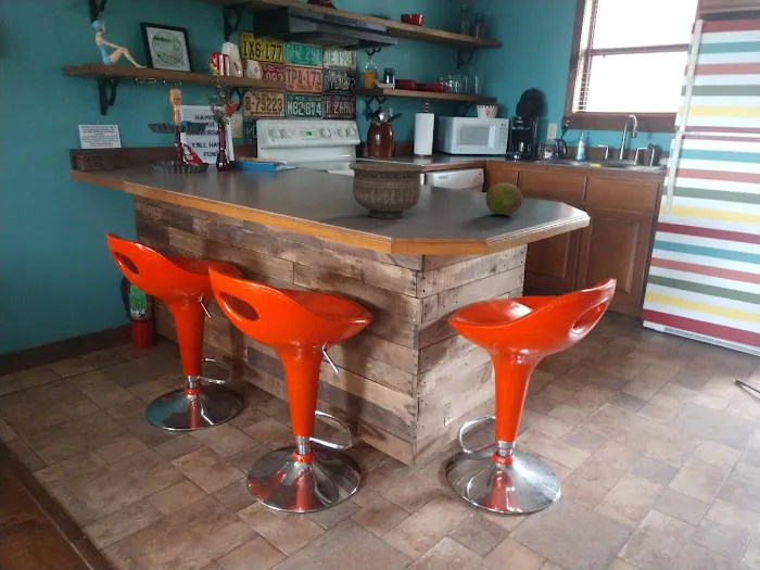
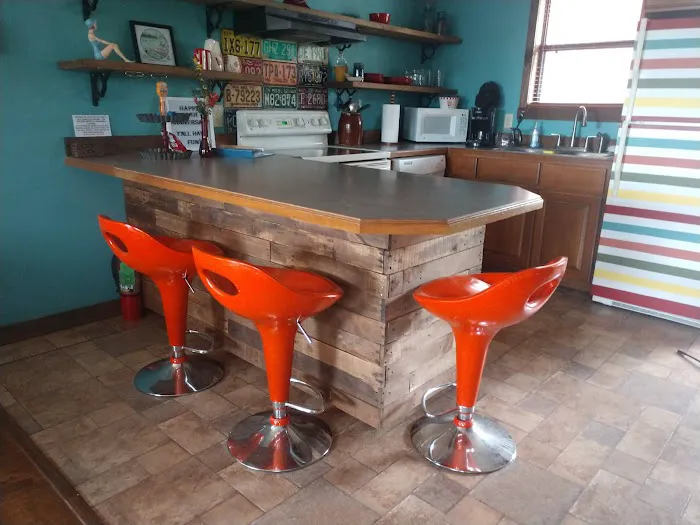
- bowl [347,161,428,219]
- fruit [484,181,523,216]
